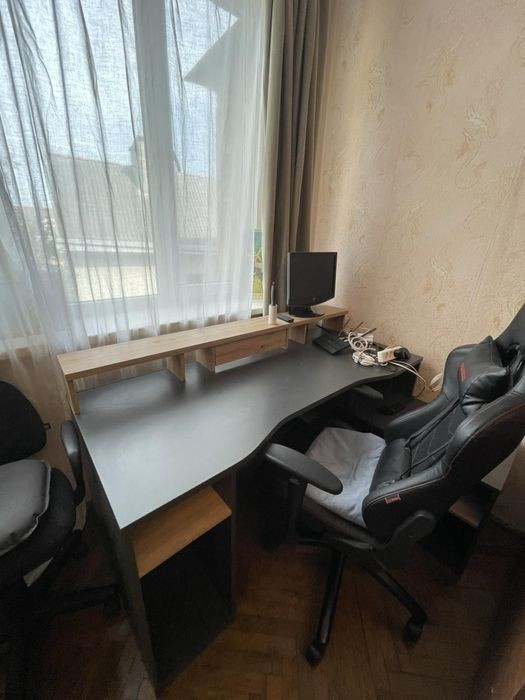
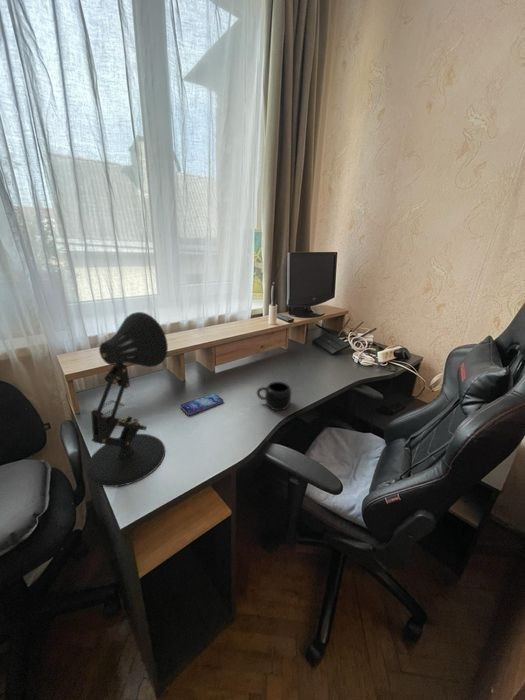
+ smartphone [179,392,224,416]
+ desk lamp [85,311,169,488]
+ mug [256,381,292,412]
